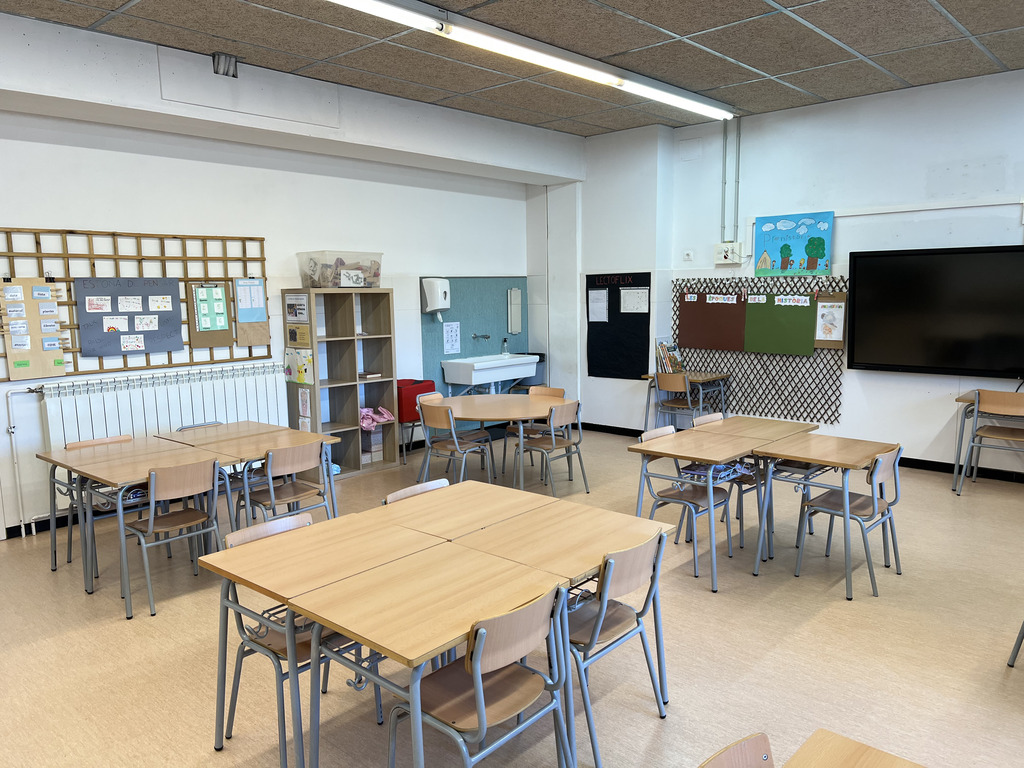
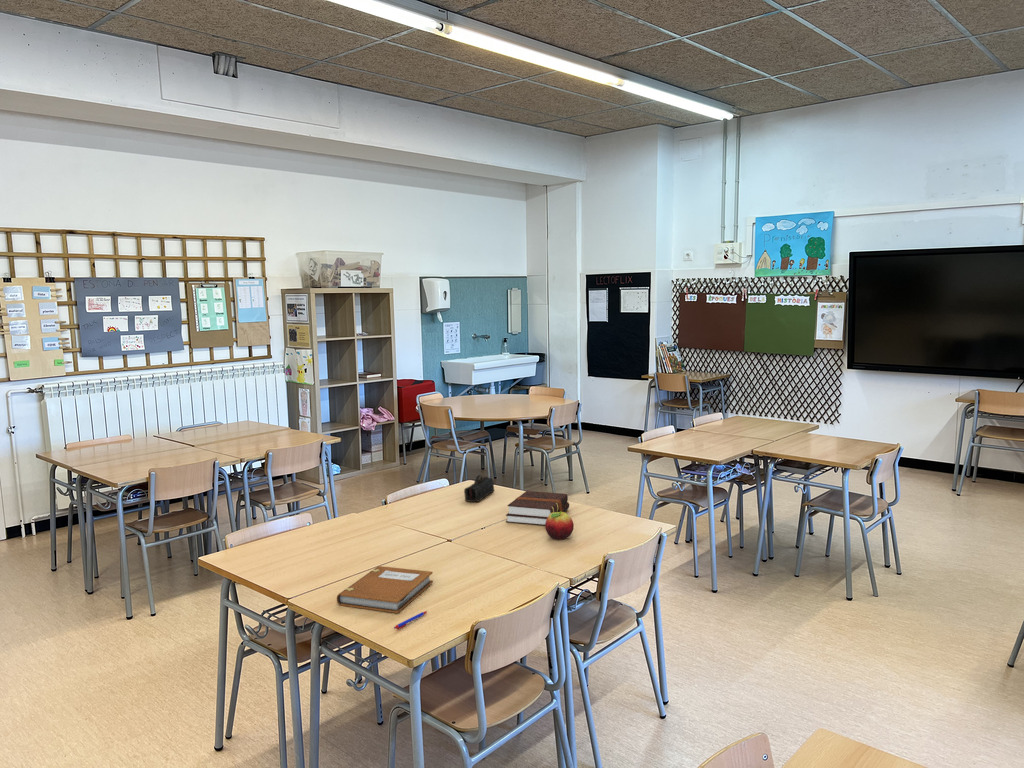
+ fruit [544,512,575,541]
+ pencil case [463,474,495,503]
+ pen [393,610,428,630]
+ notebook [336,565,434,614]
+ hardback book [505,490,570,526]
